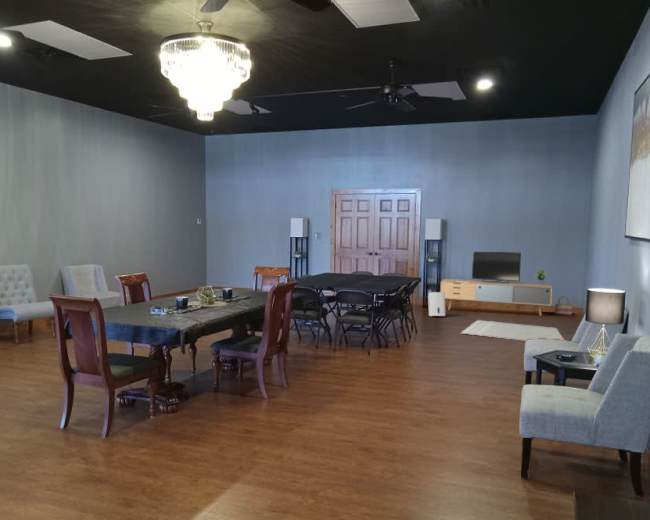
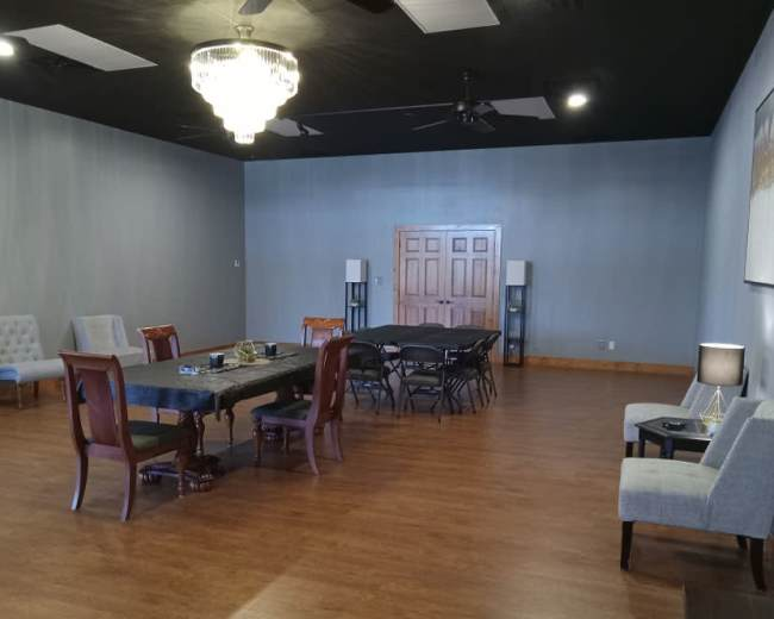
- media console [439,250,553,317]
- air purifier [427,291,447,318]
- basket [554,295,573,316]
- rug [460,319,565,341]
